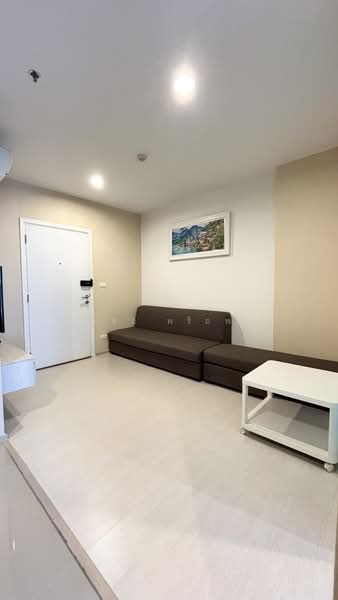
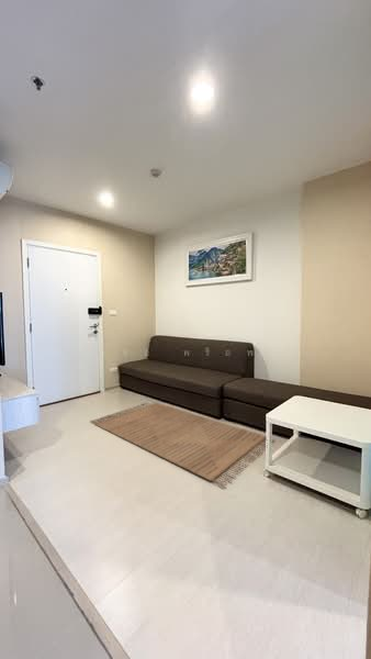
+ rug [89,400,277,488]
